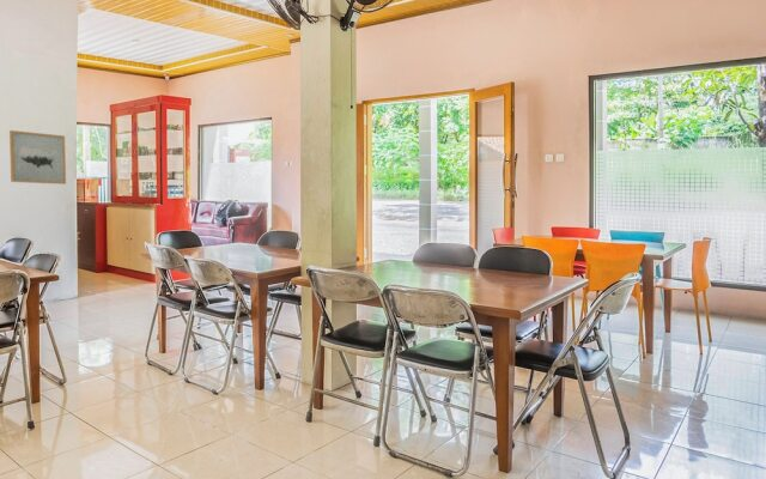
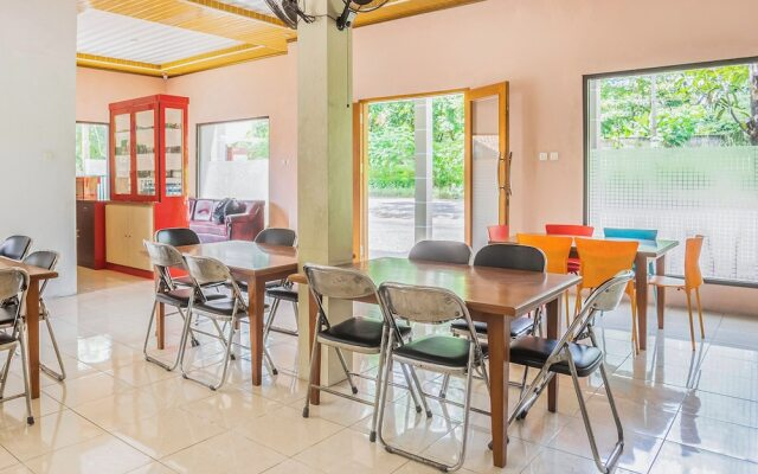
- wall art [8,129,67,186]
